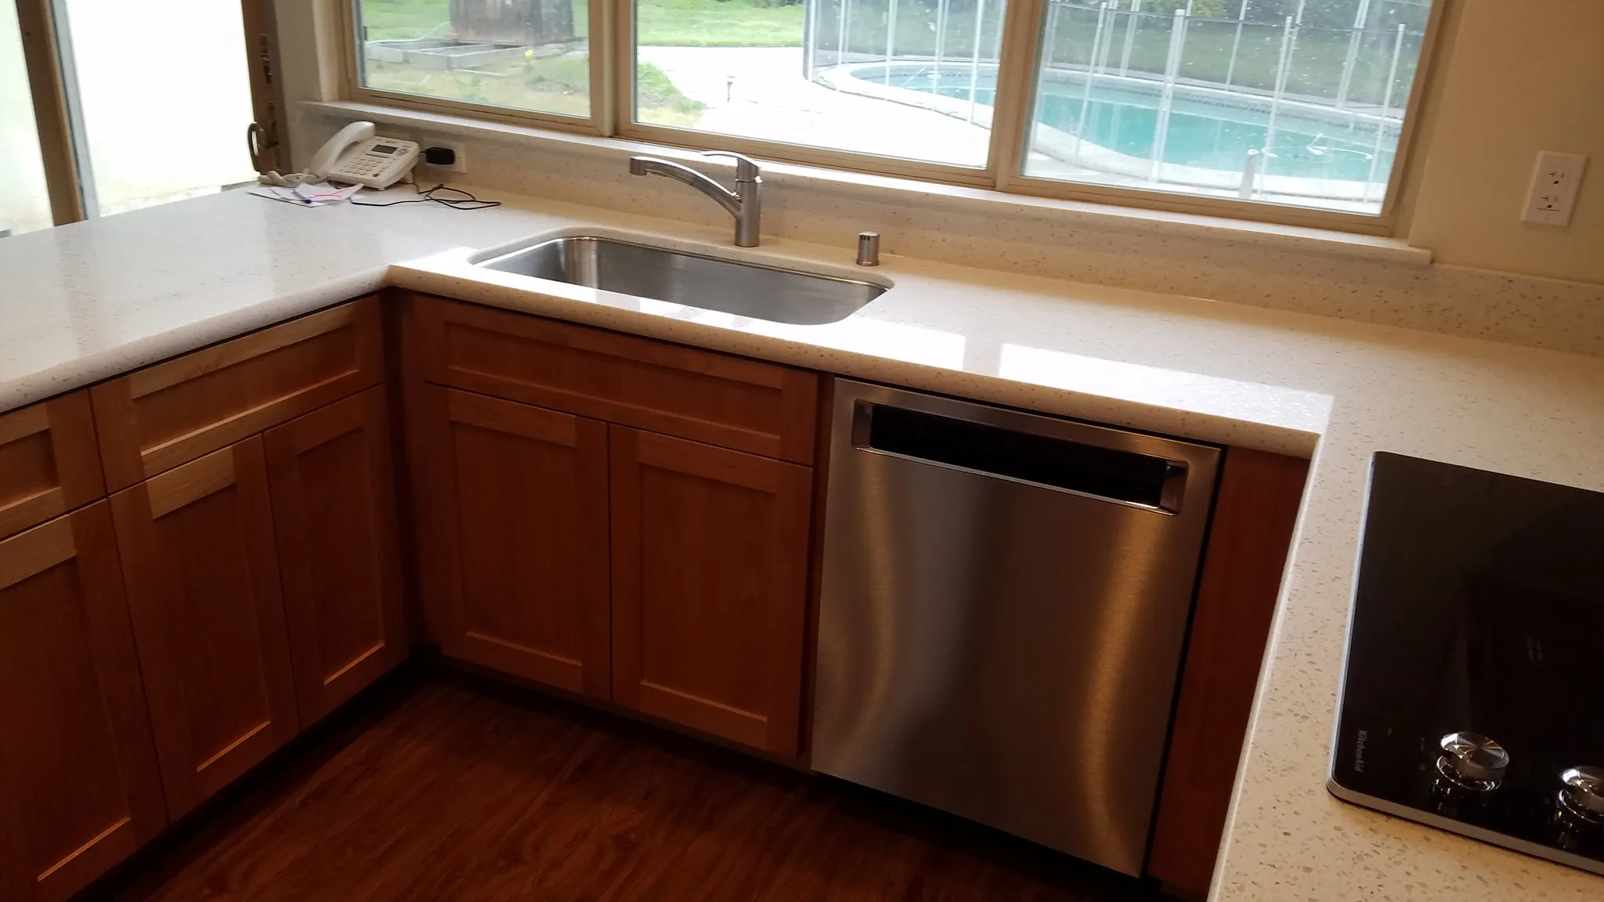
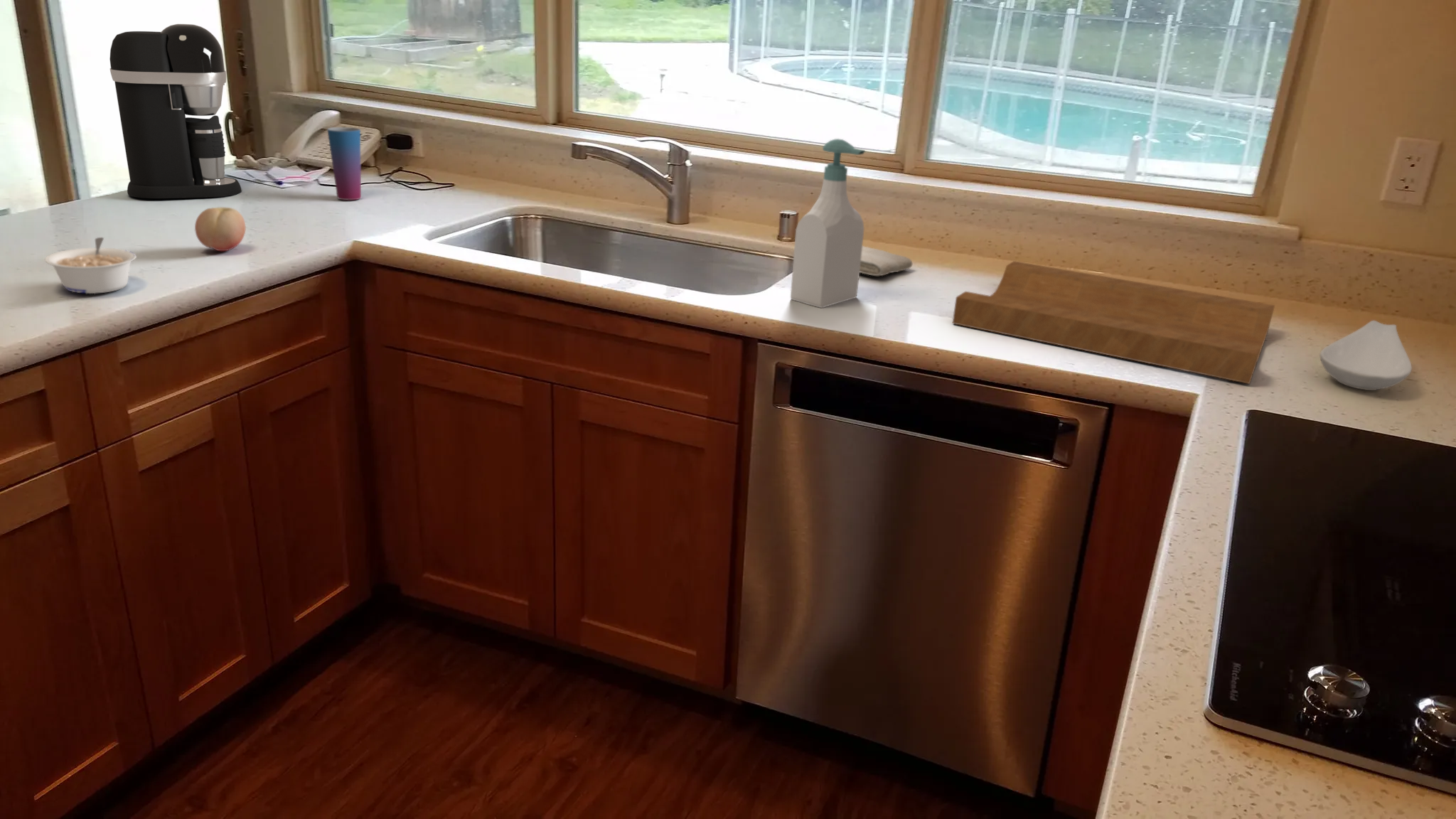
+ cup [326,127,362,201]
+ fruit [194,207,247,252]
+ legume [44,237,137,294]
+ coffee maker [109,23,242,199]
+ spoon rest [1319,320,1413,391]
+ cutting board [952,260,1275,385]
+ washcloth [860,245,913,277]
+ soap bottle [790,138,866,309]
